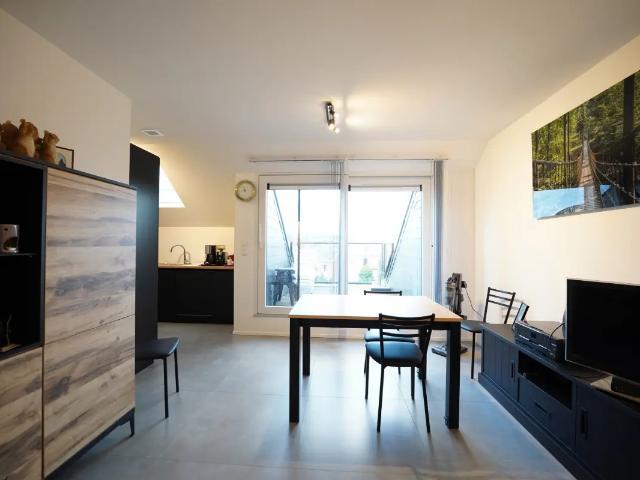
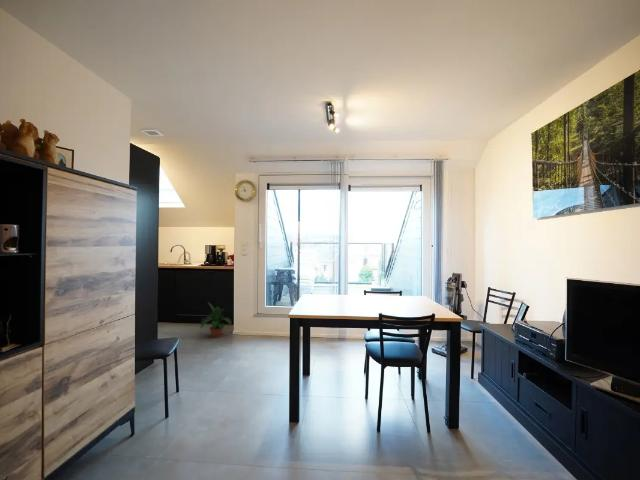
+ potted plant [199,301,232,339]
